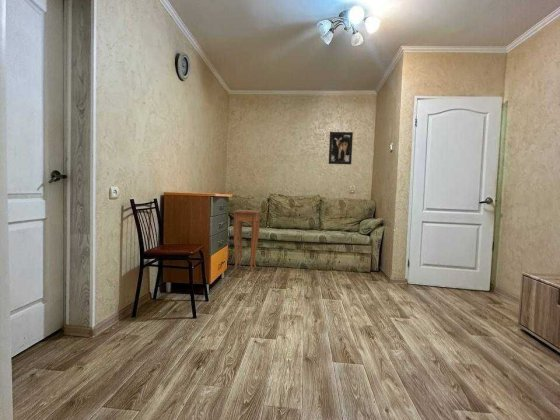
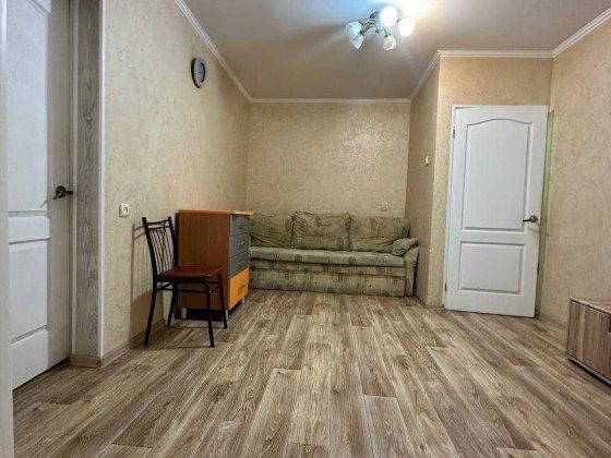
- wall art [328,131,354,165]
- side table [232,209,262,273]
